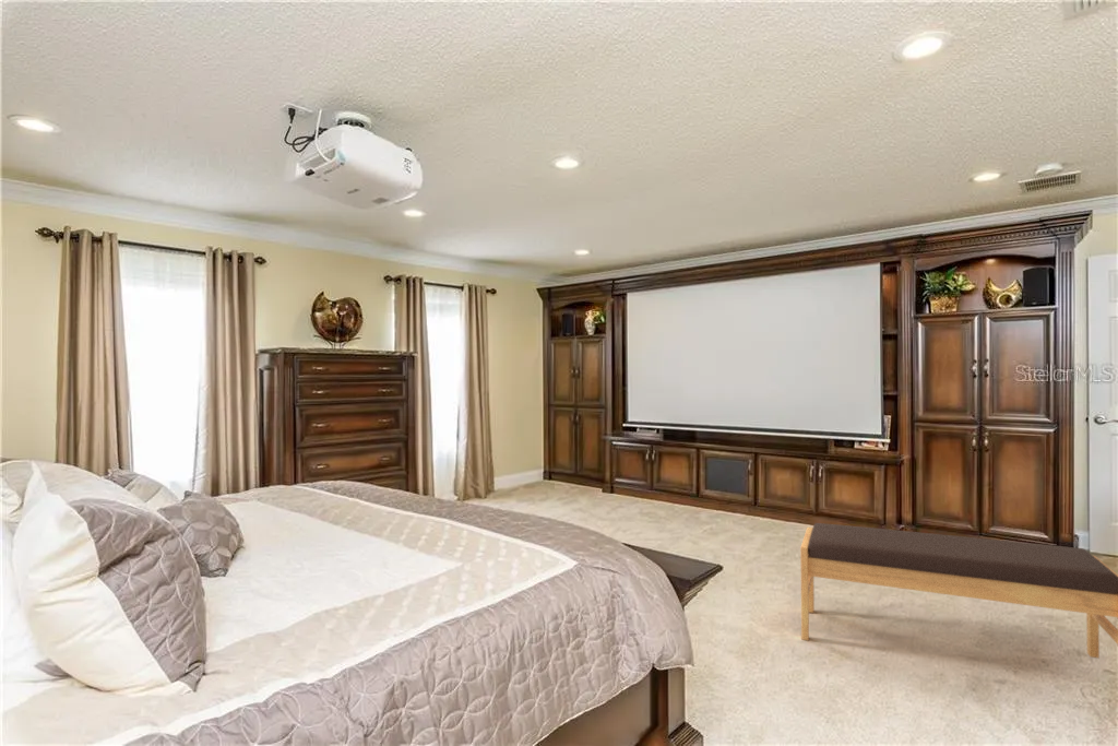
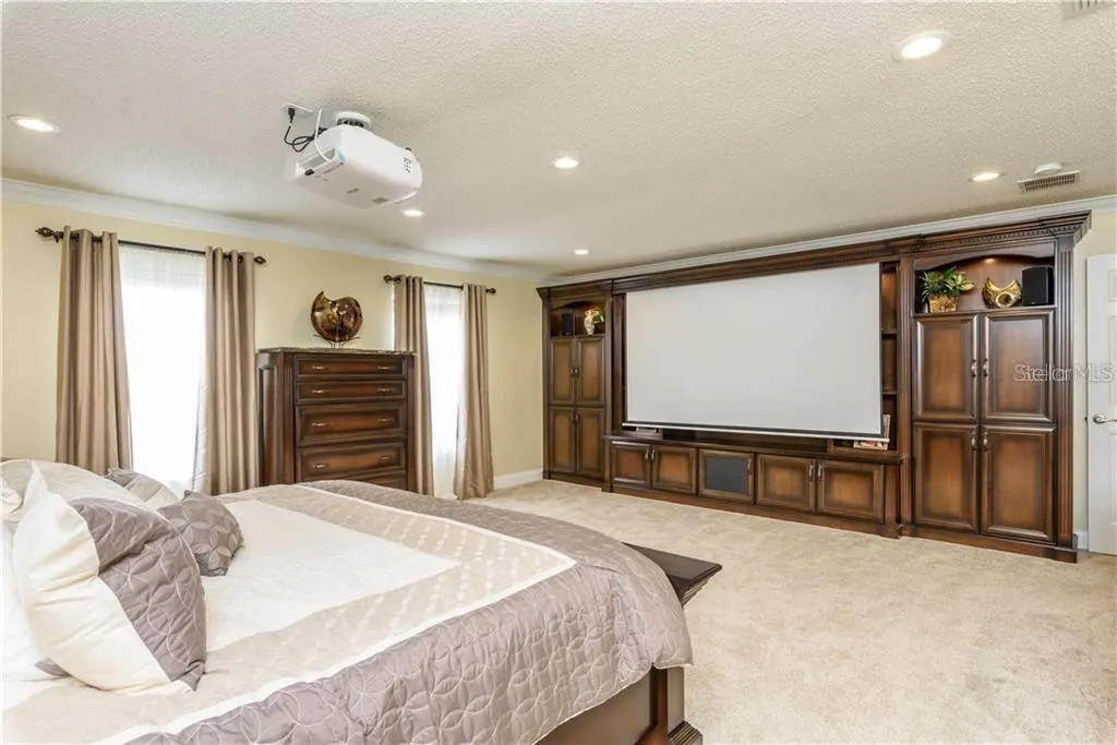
- bench [799,522,1118,660]
